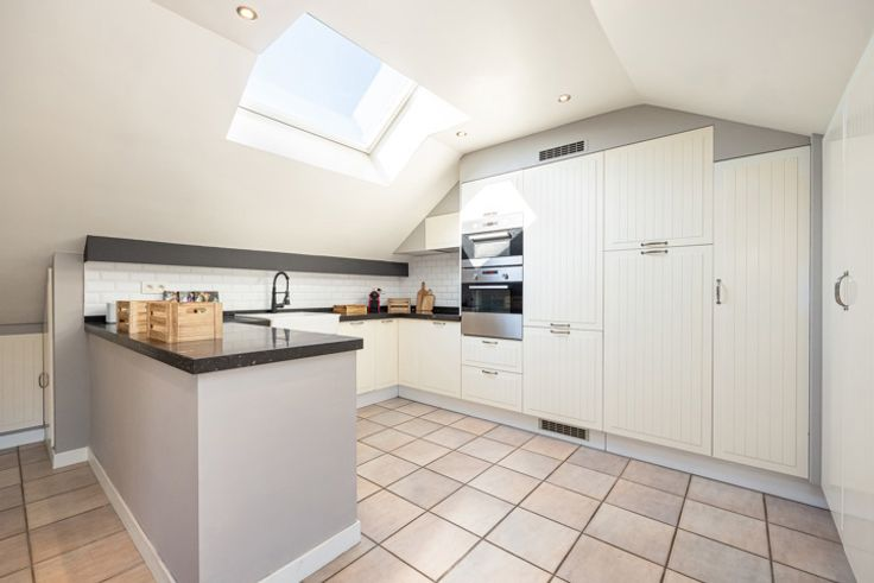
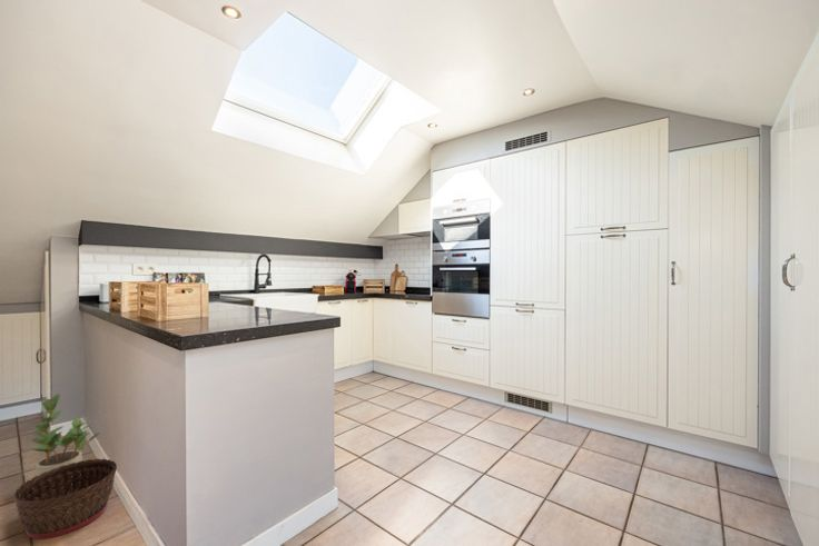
+ basket [12,458,118,540]
+ potted plant [30,394,101,485]
